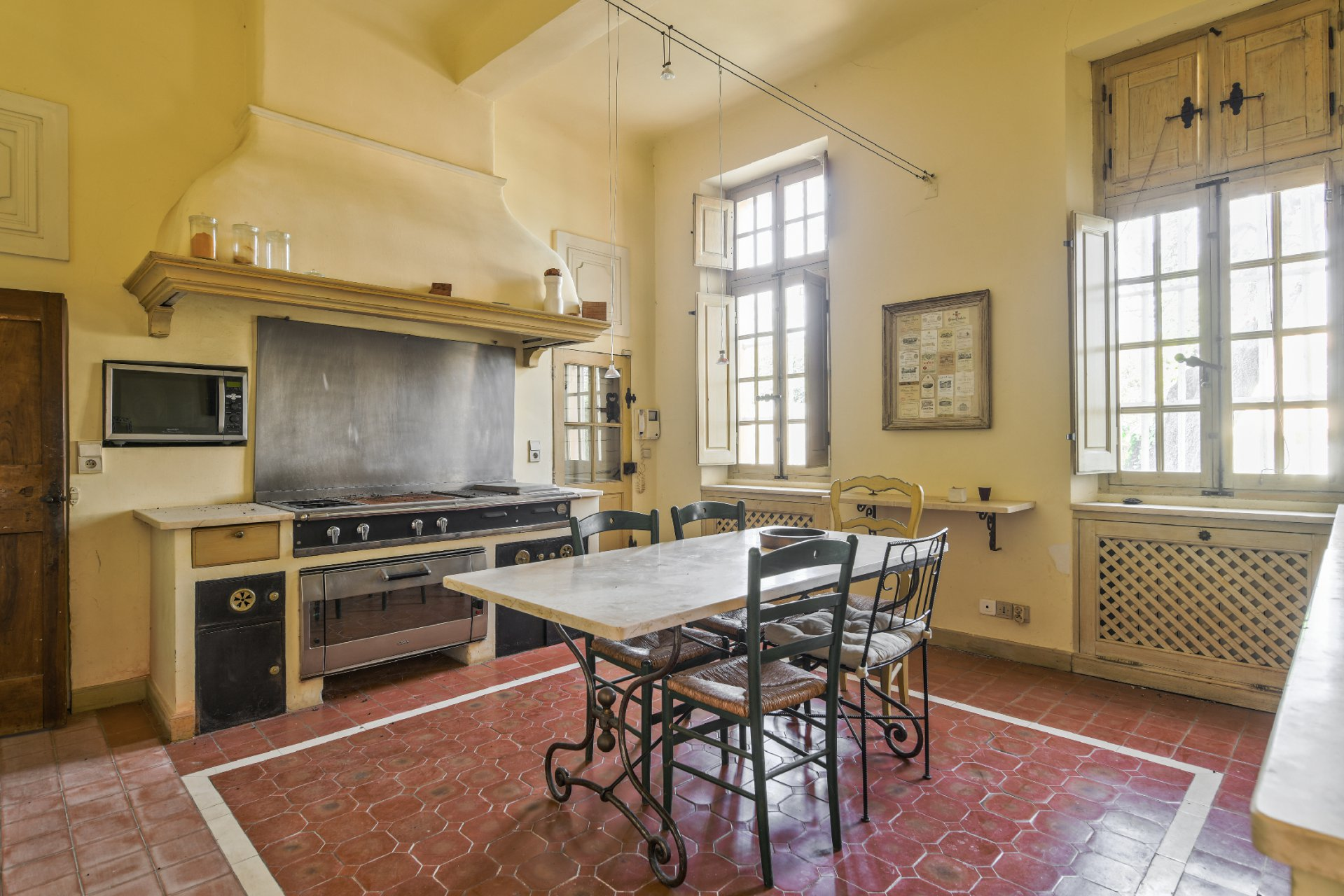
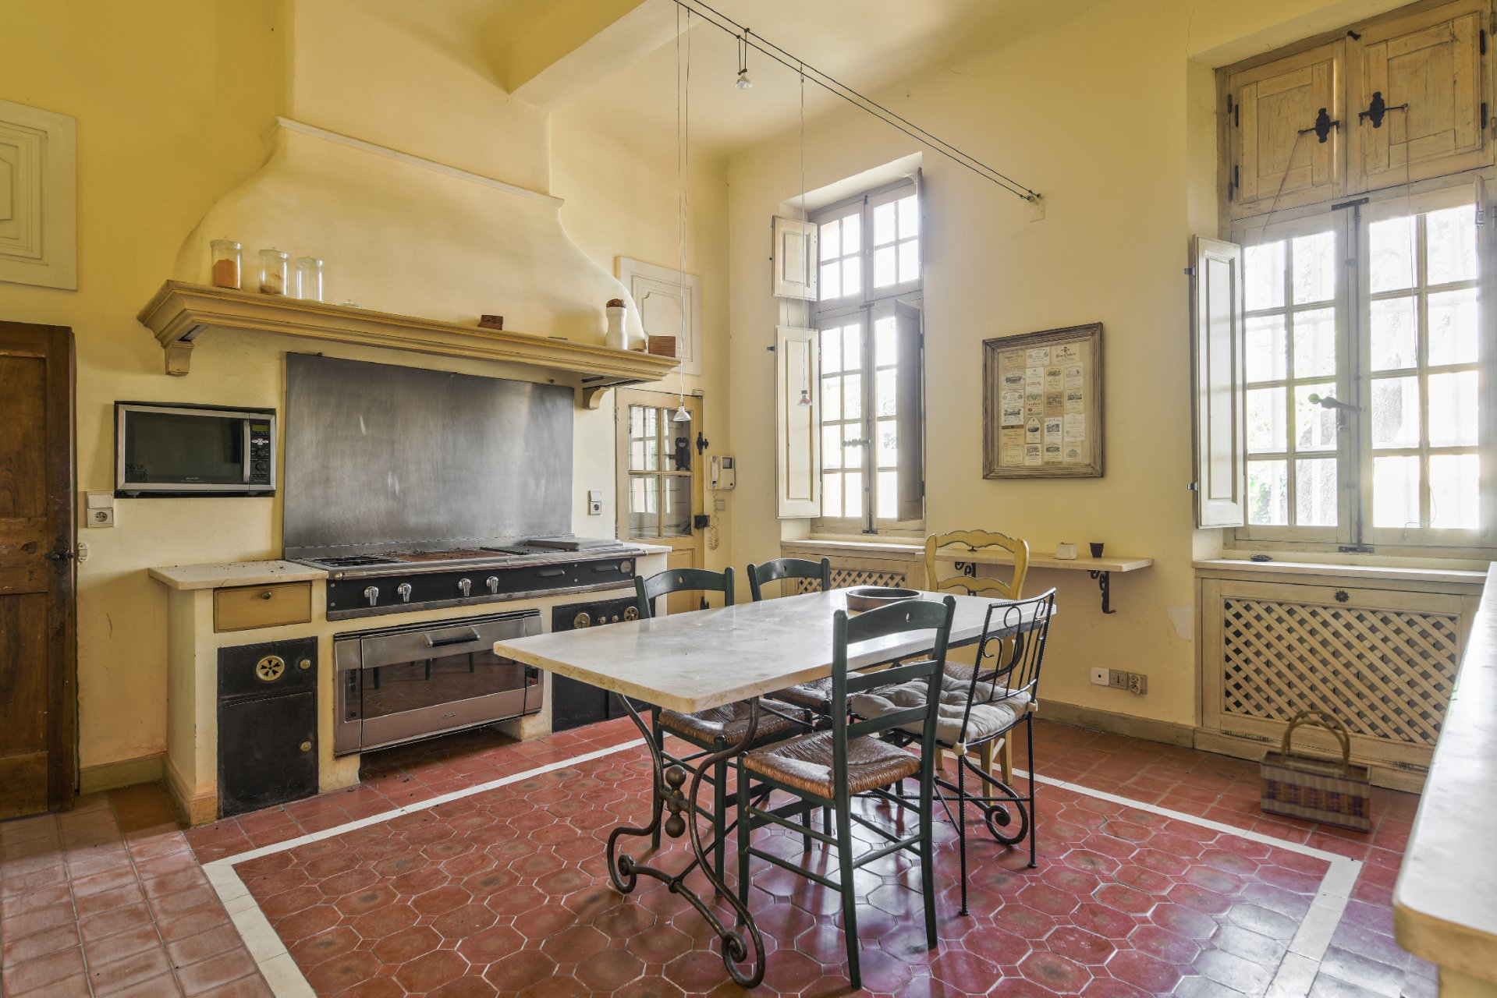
+ basket [1259,710,1373,833]
